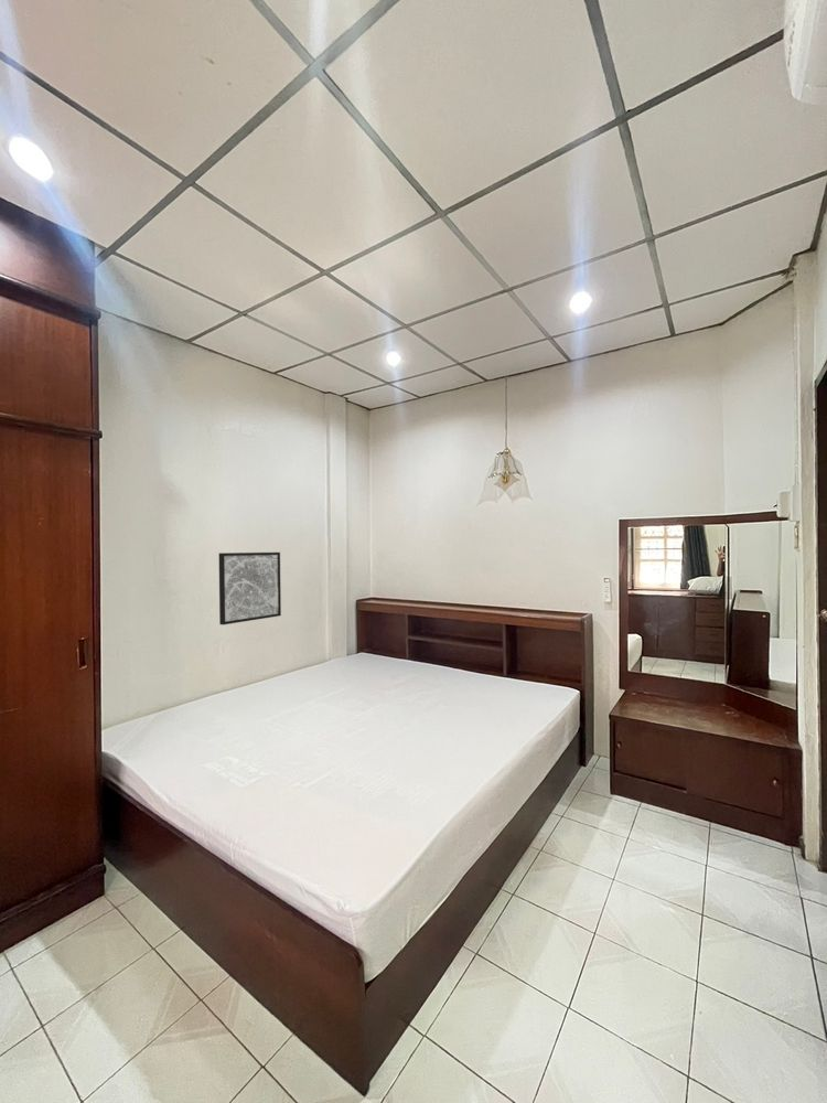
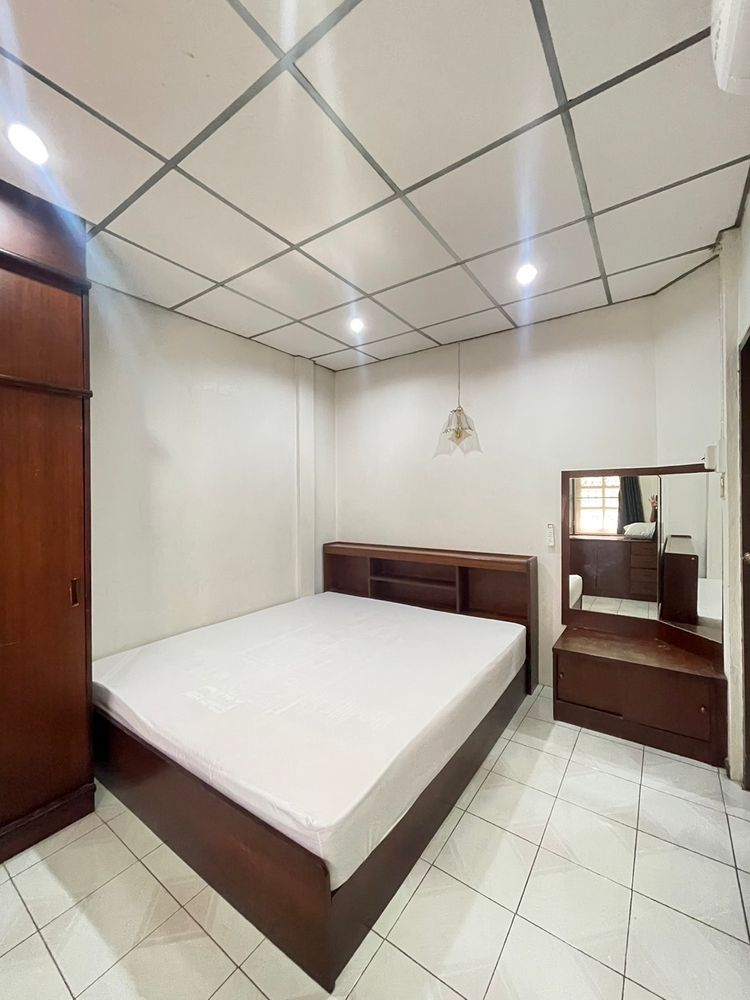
- wall art [218,552,282,625]
